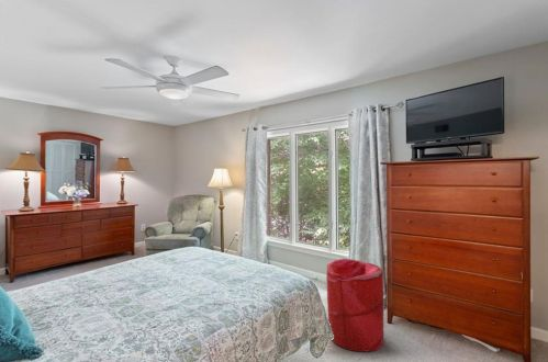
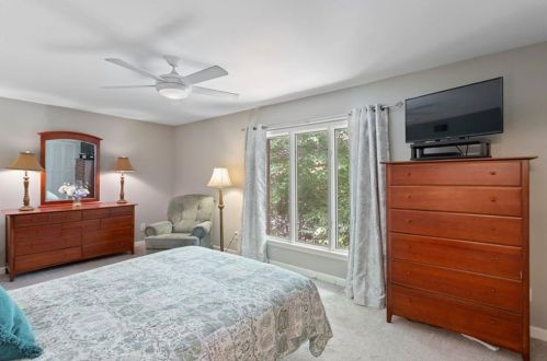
- laundry hamper [325,257,384,353]
